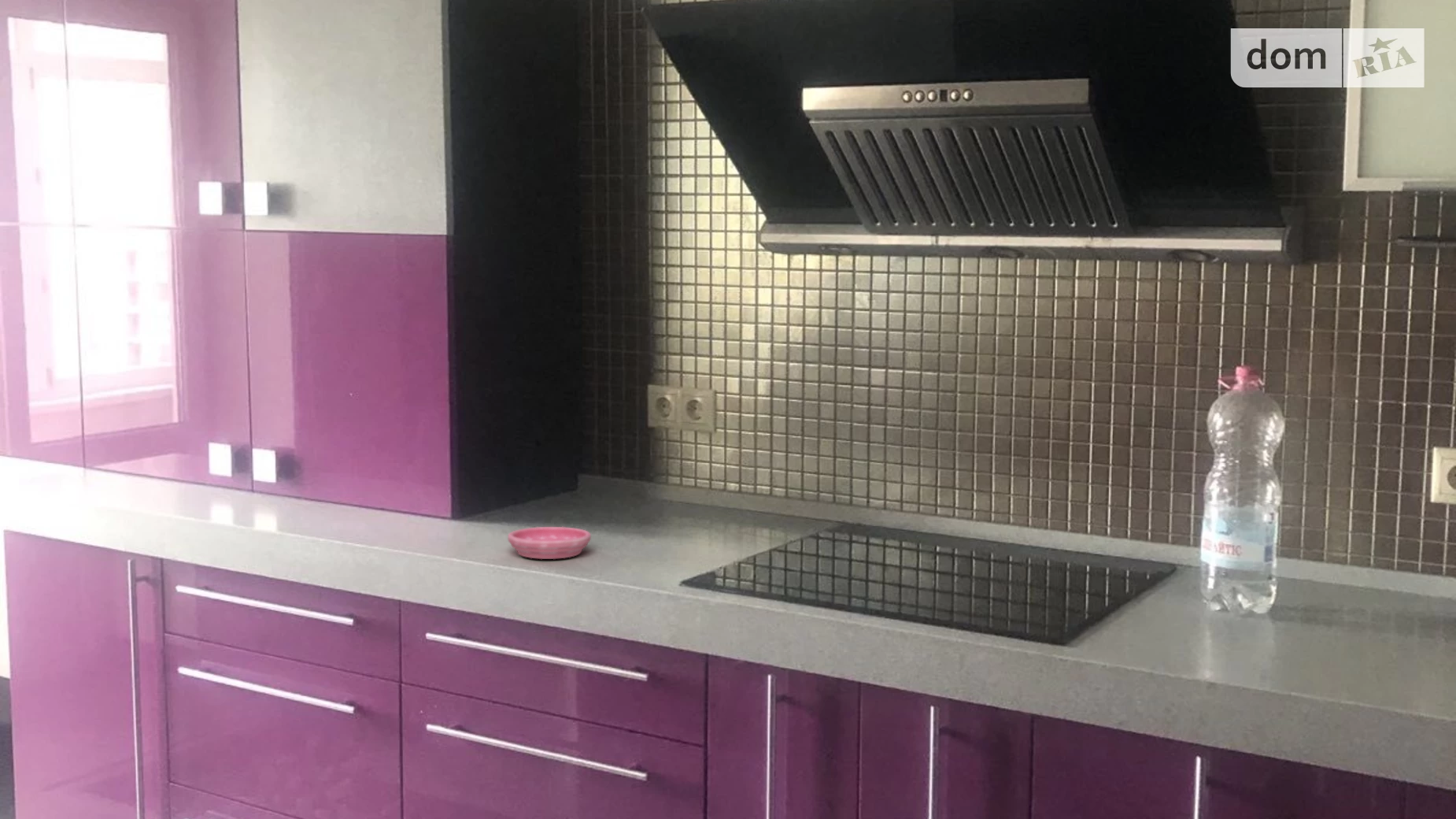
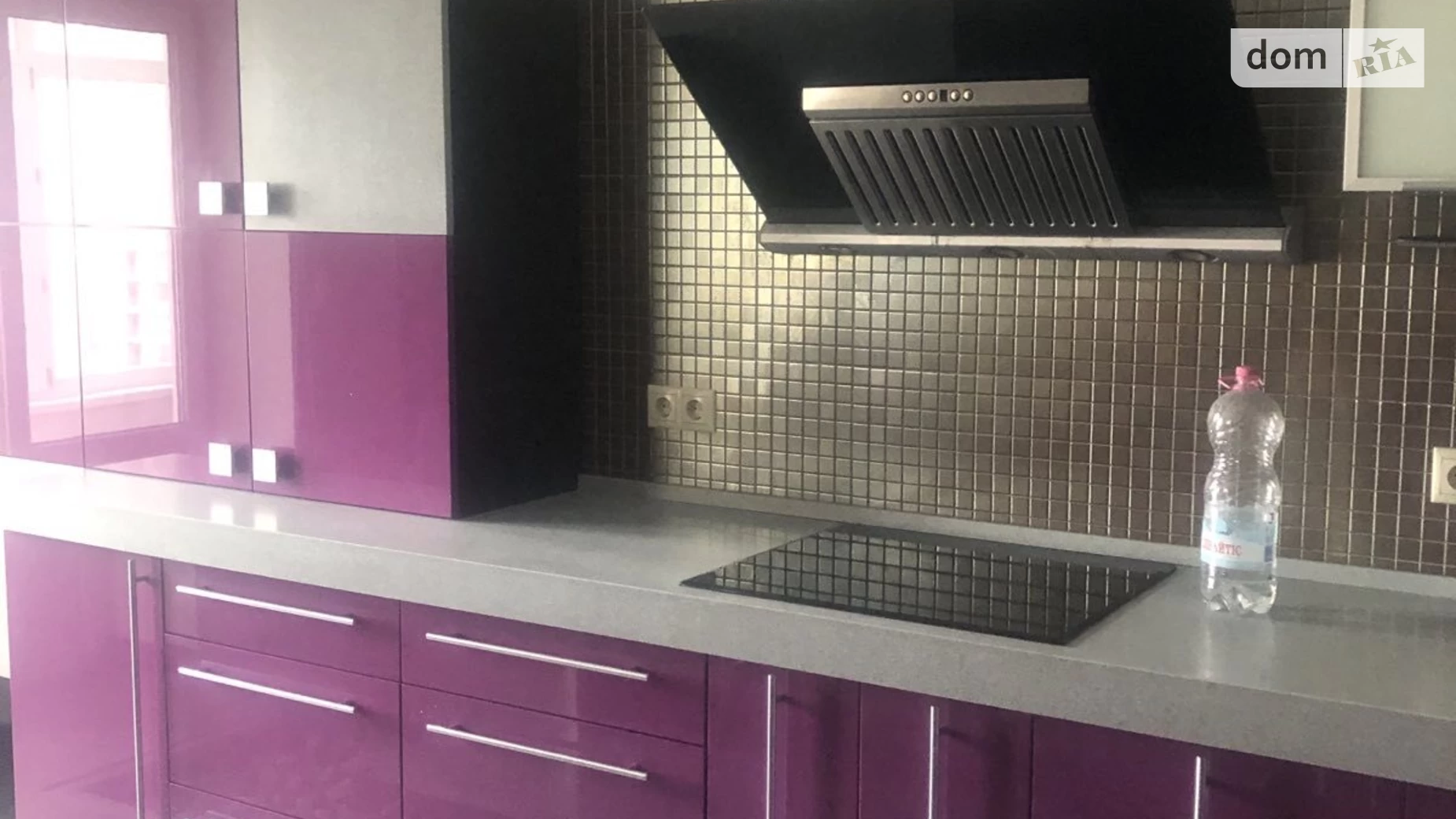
- saucer [507,526,592,560]
